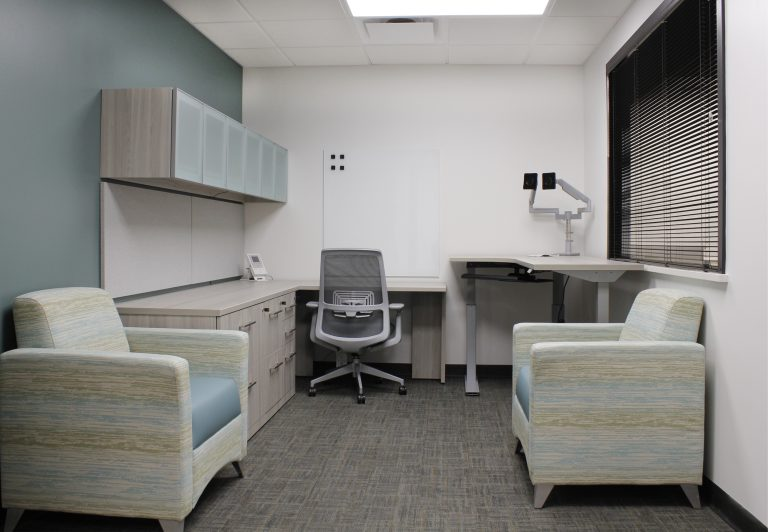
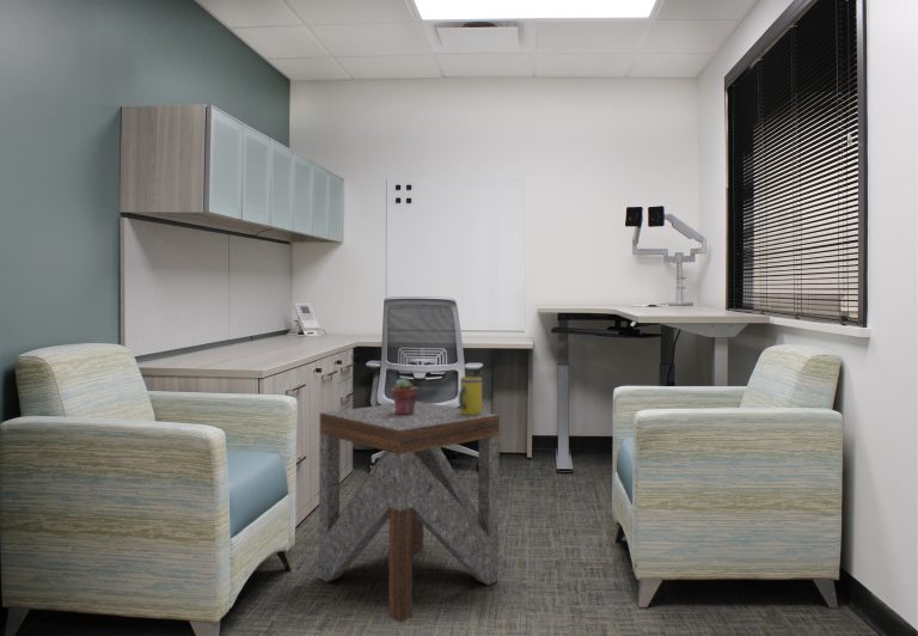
+ mug [458,375,483,415]
+ side table [318,400,501,624]
+ potted succulent [390,377,420,415]
